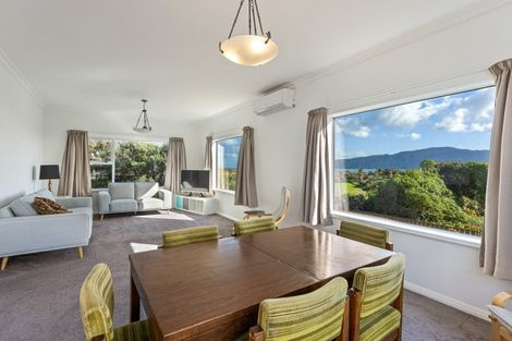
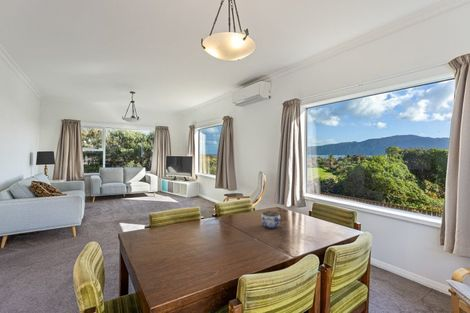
+ jar [260,210,281,229]
